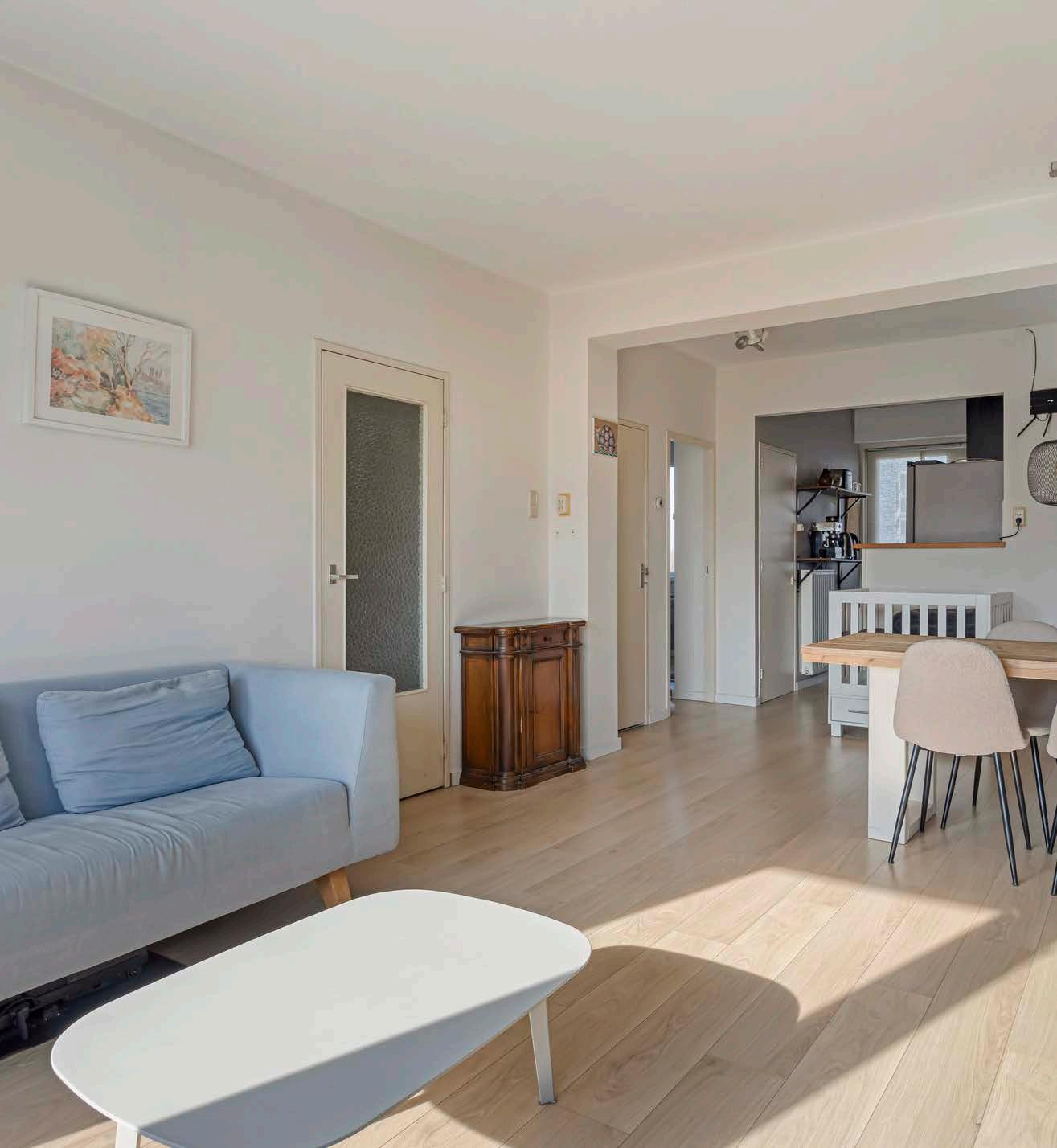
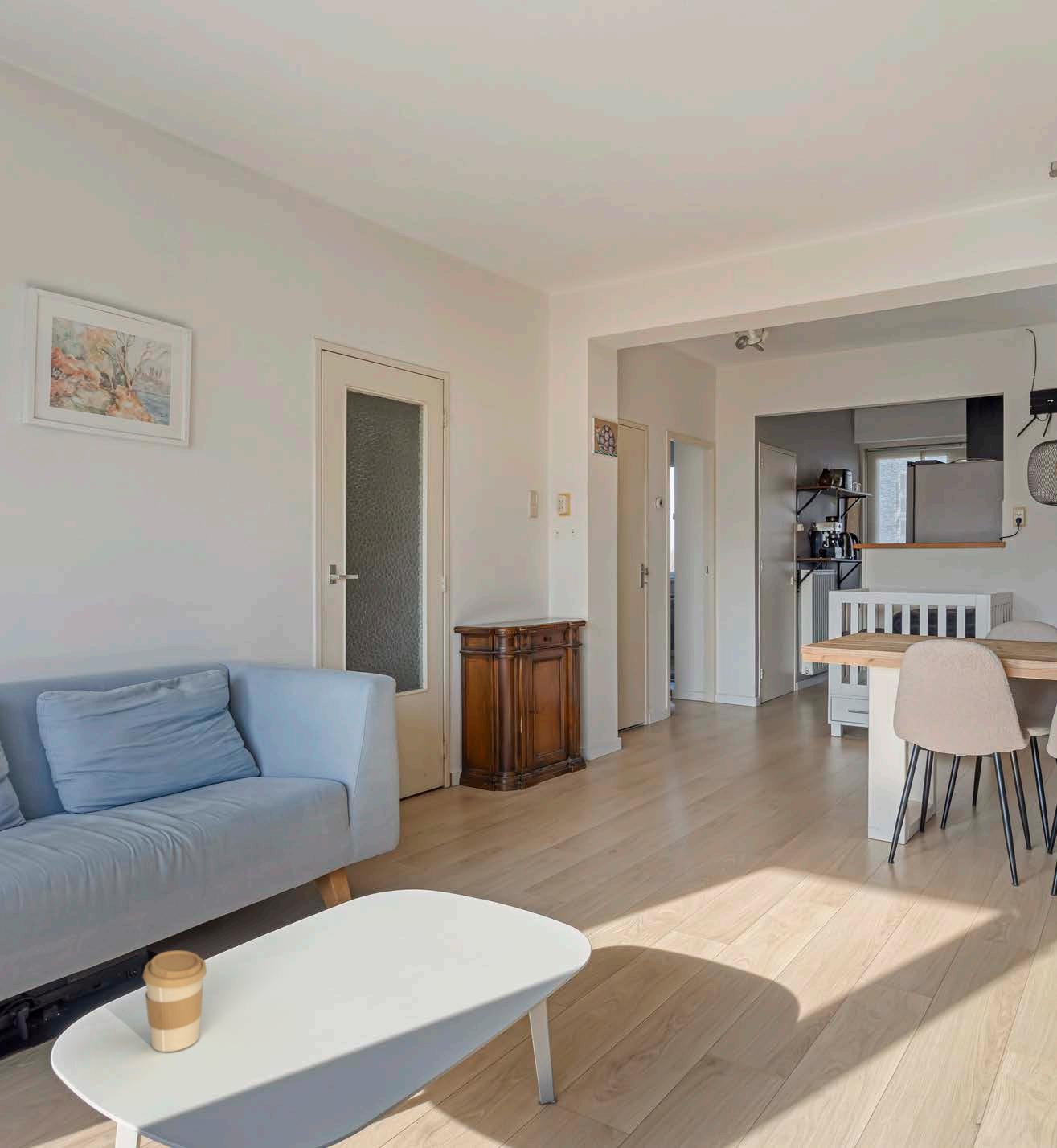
+ coffee cup [142,949,207,1052]
